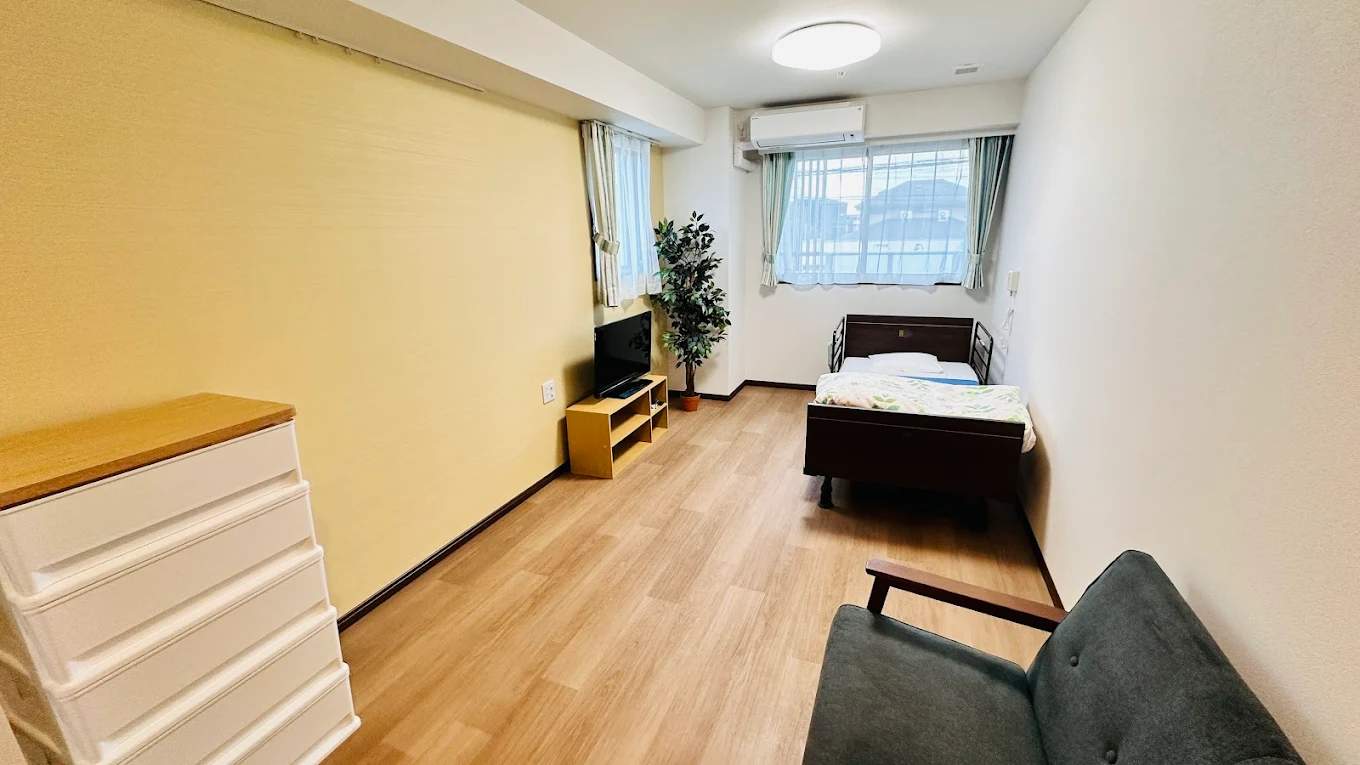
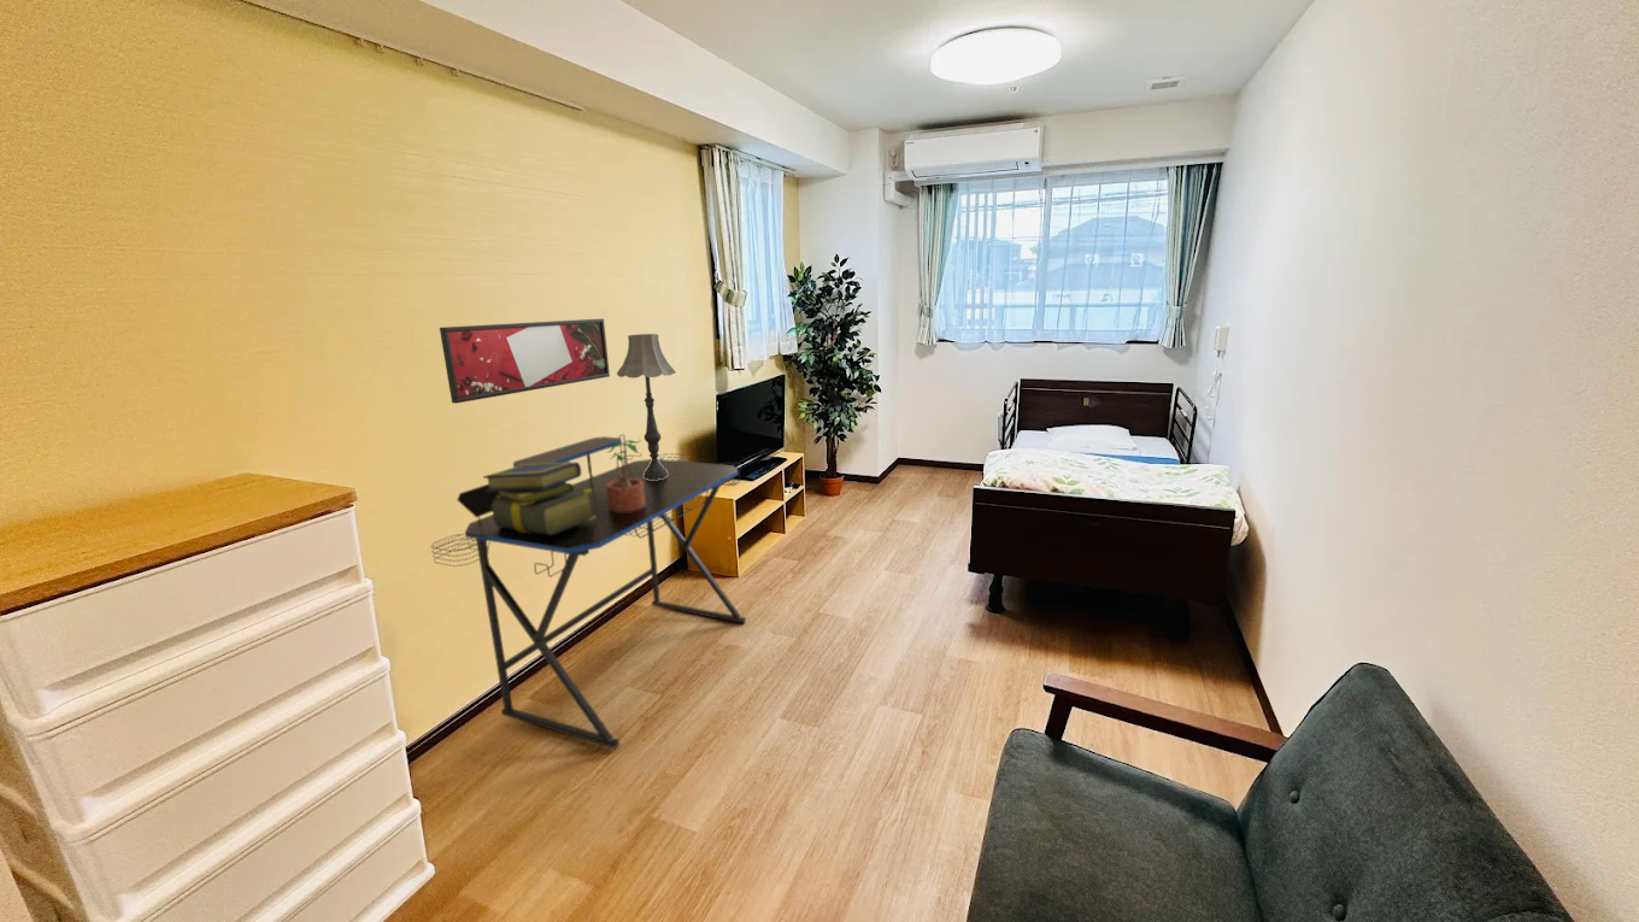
+ desk [430,433,747,750]
+ potted plant [606,439,645,512]
+ table lamp [616,333,677,480]
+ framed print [439,318,611,405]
+ stack of books [482,460,597,535]
